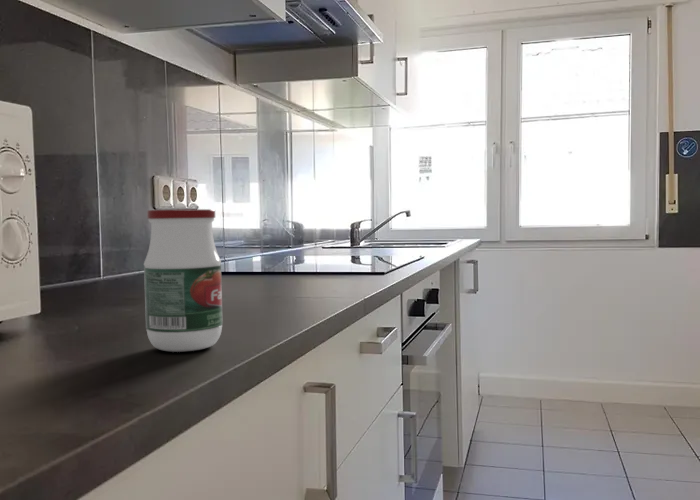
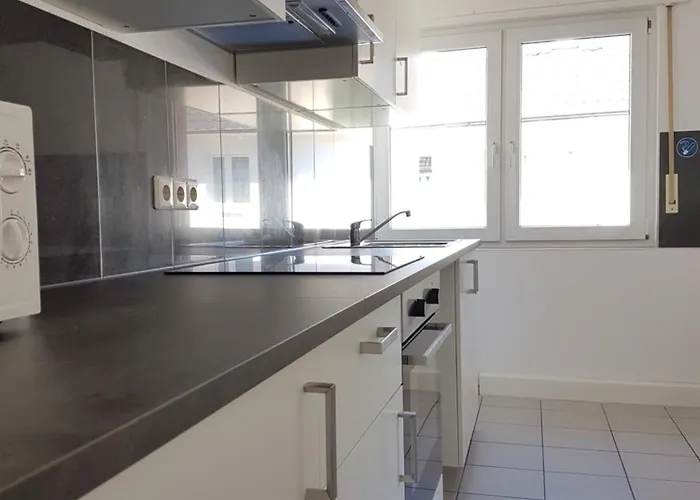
- jar [143,208,224,353]
